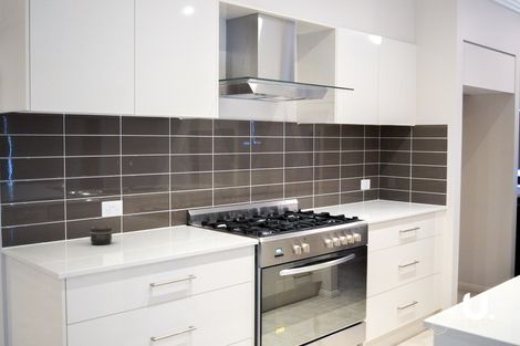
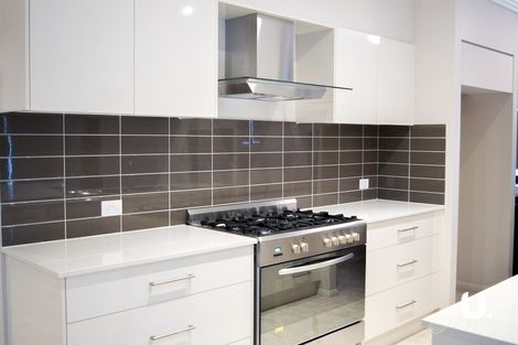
- jar [90,224,113,245]
